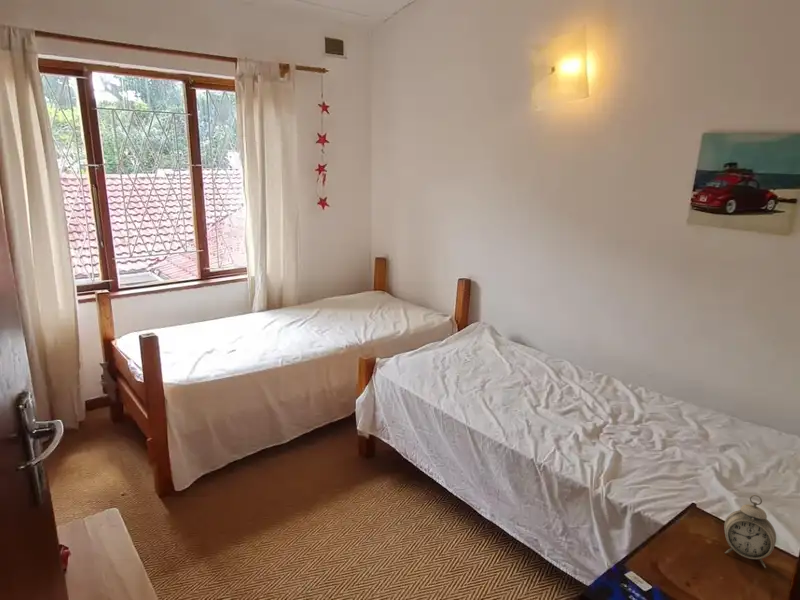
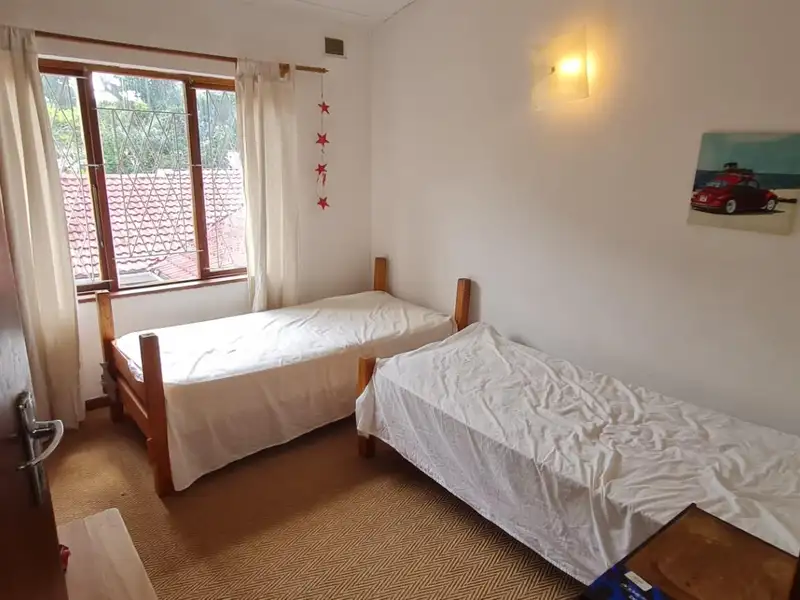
- alarm clock [723,494,777,569]
